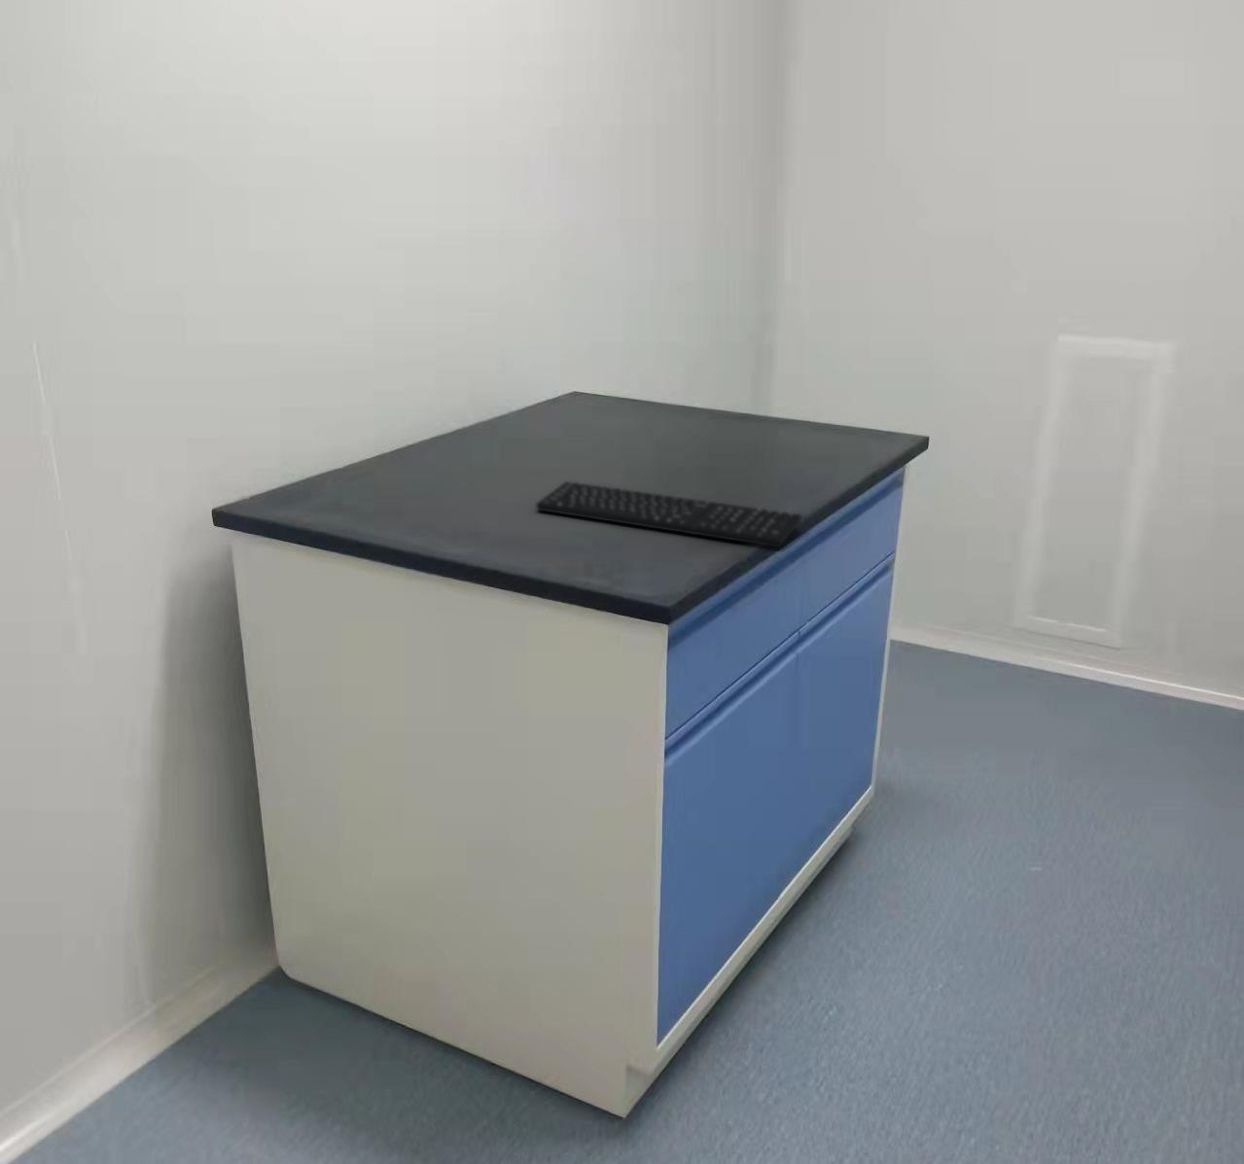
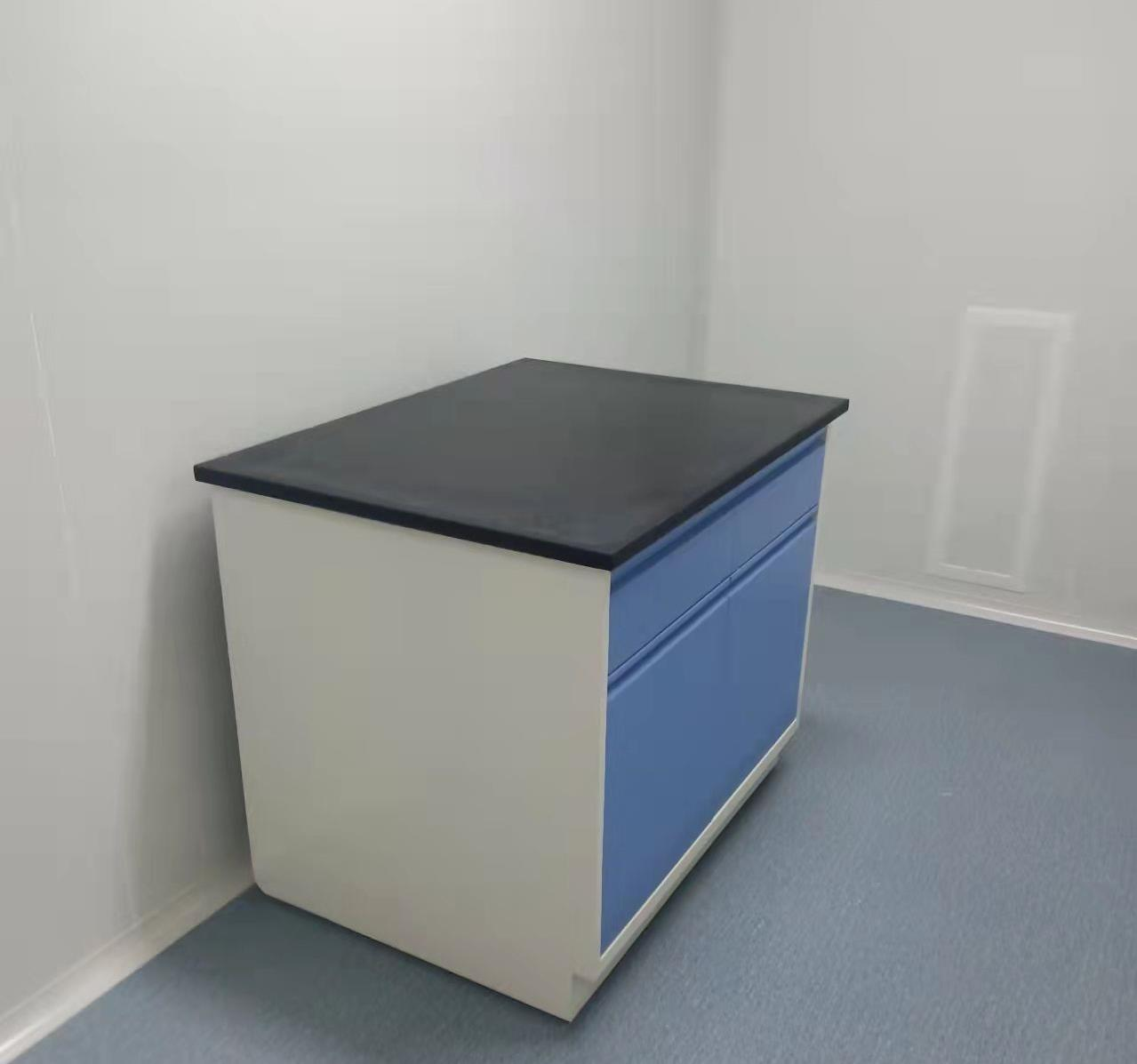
- keyboard [535,480,803,548]
